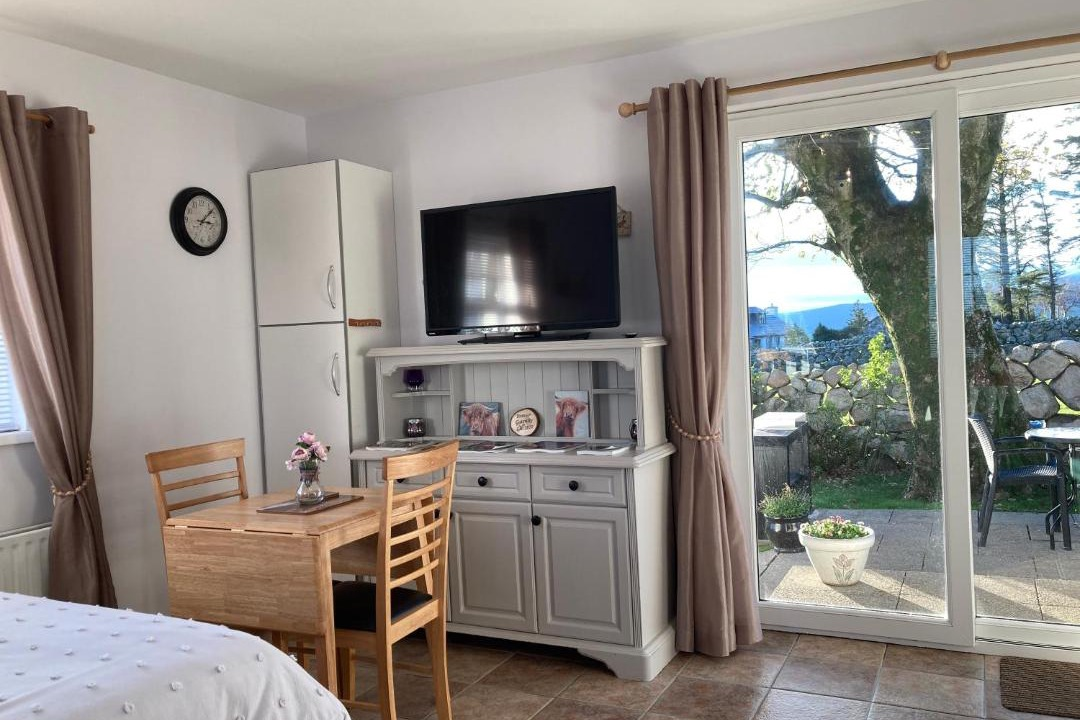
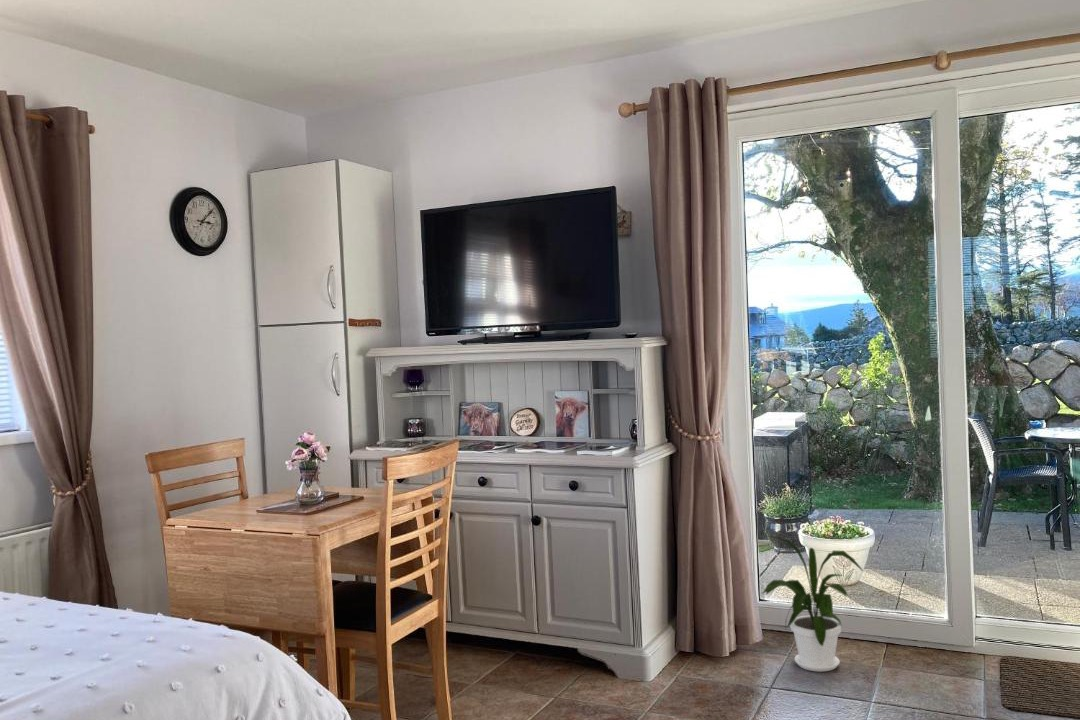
+ house plant [760,535,864,673]
